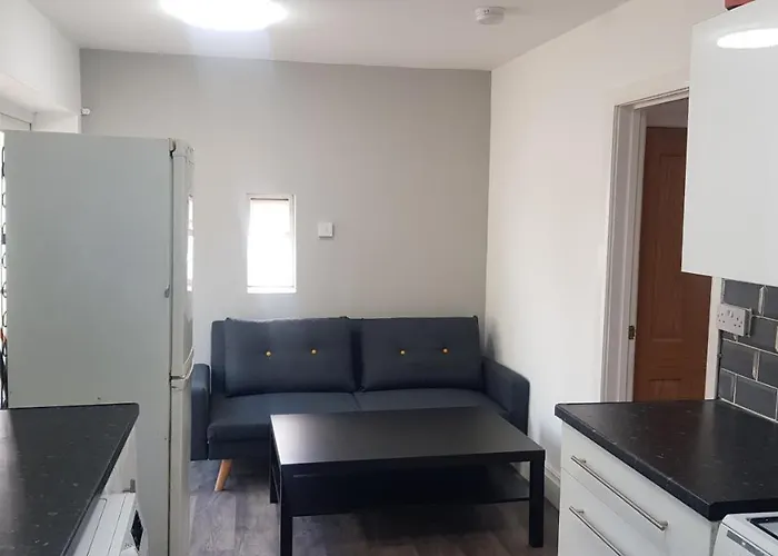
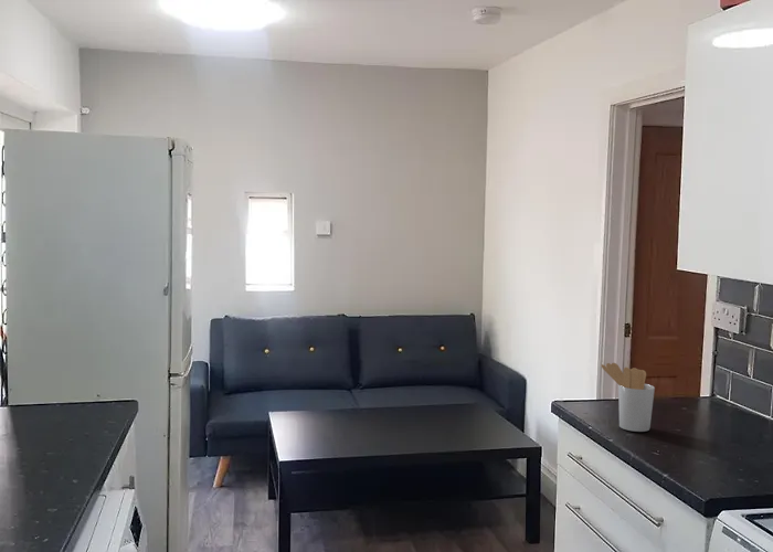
+ utensil holder [600,362,656,433]
